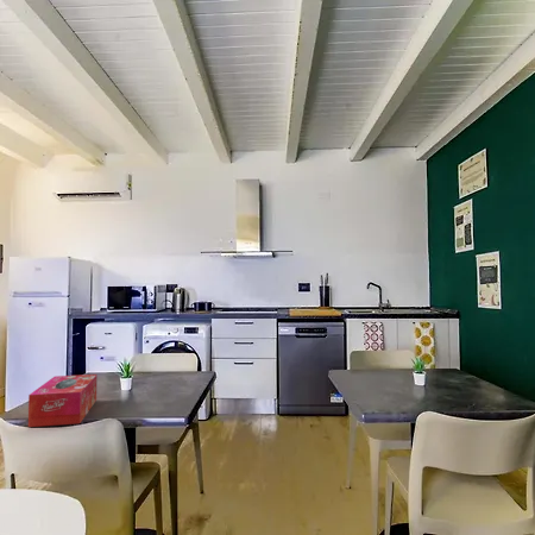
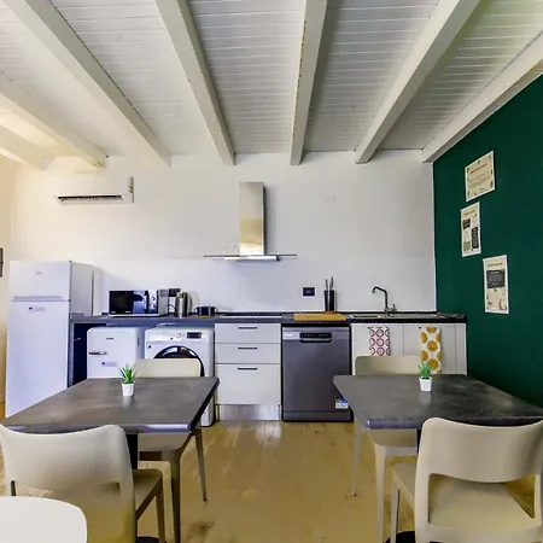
- tissue box [27,373,97,428]
